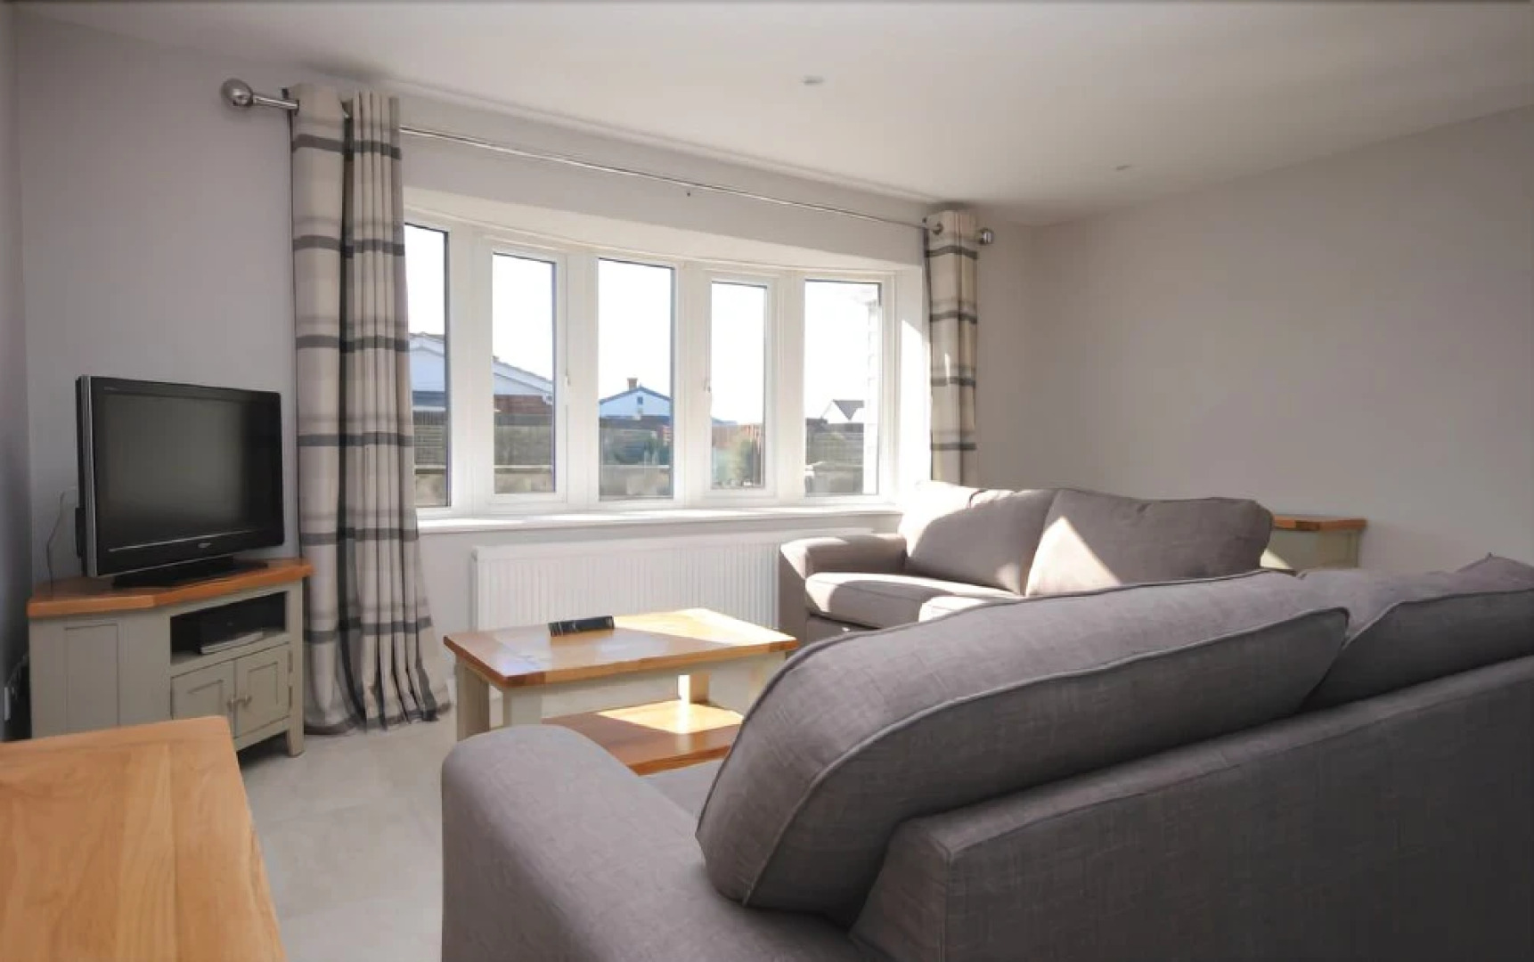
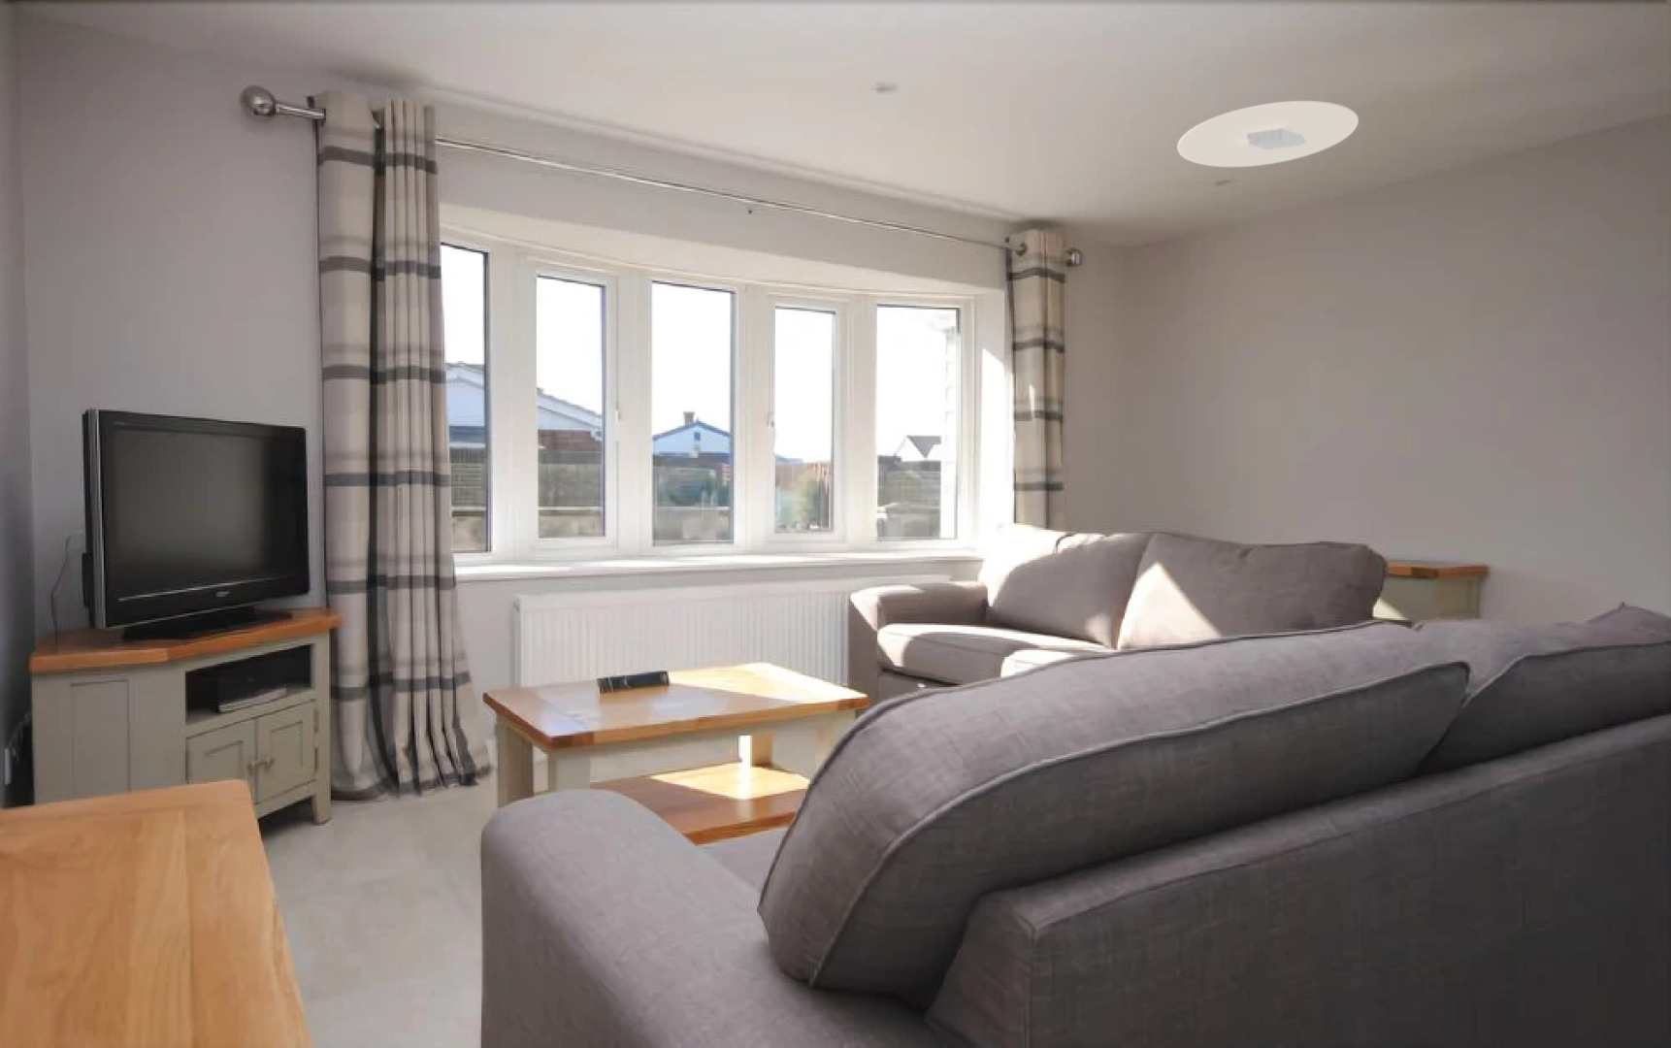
+ ceiling light [1176,100,1359,168]
